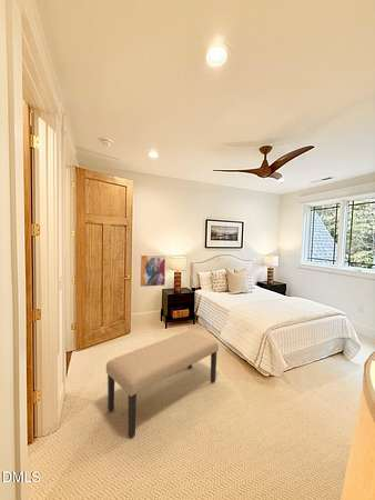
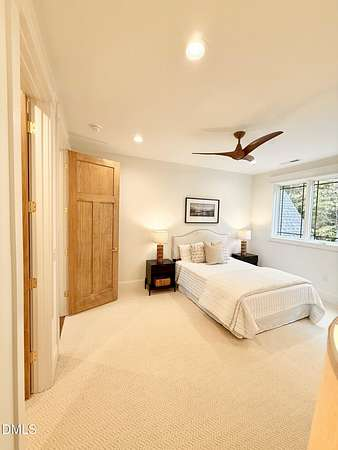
- wall art [139,253,166,288]
- bench [105,329,220,439]
